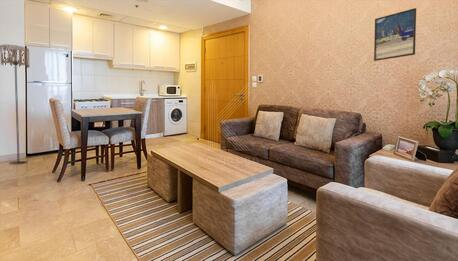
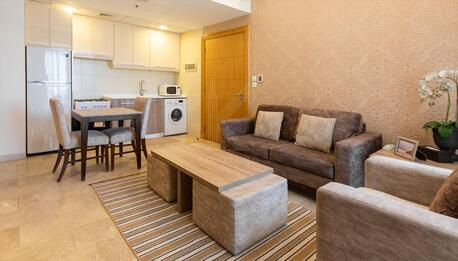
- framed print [373,7,417,62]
- floor lamp [0,44,31,165]
